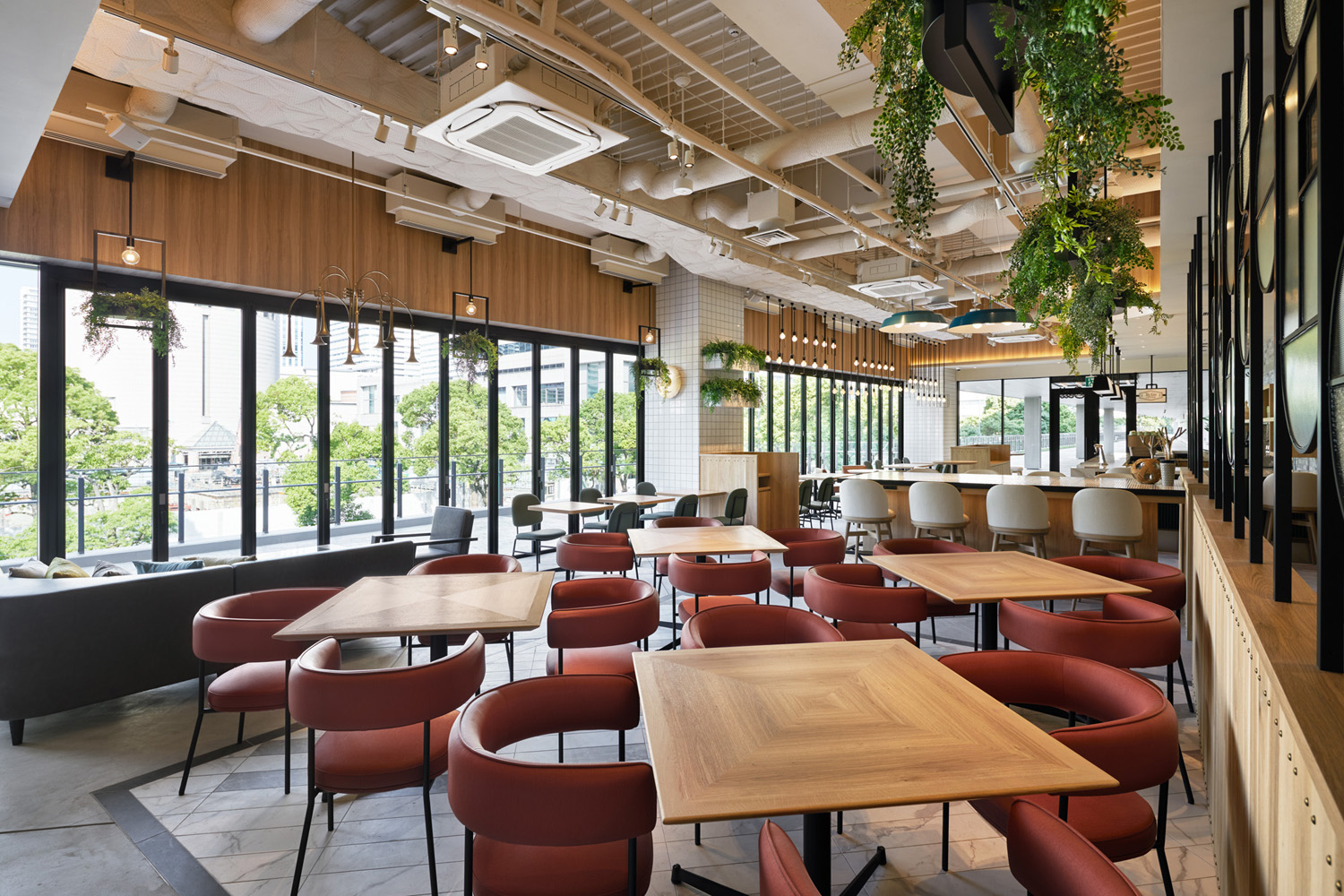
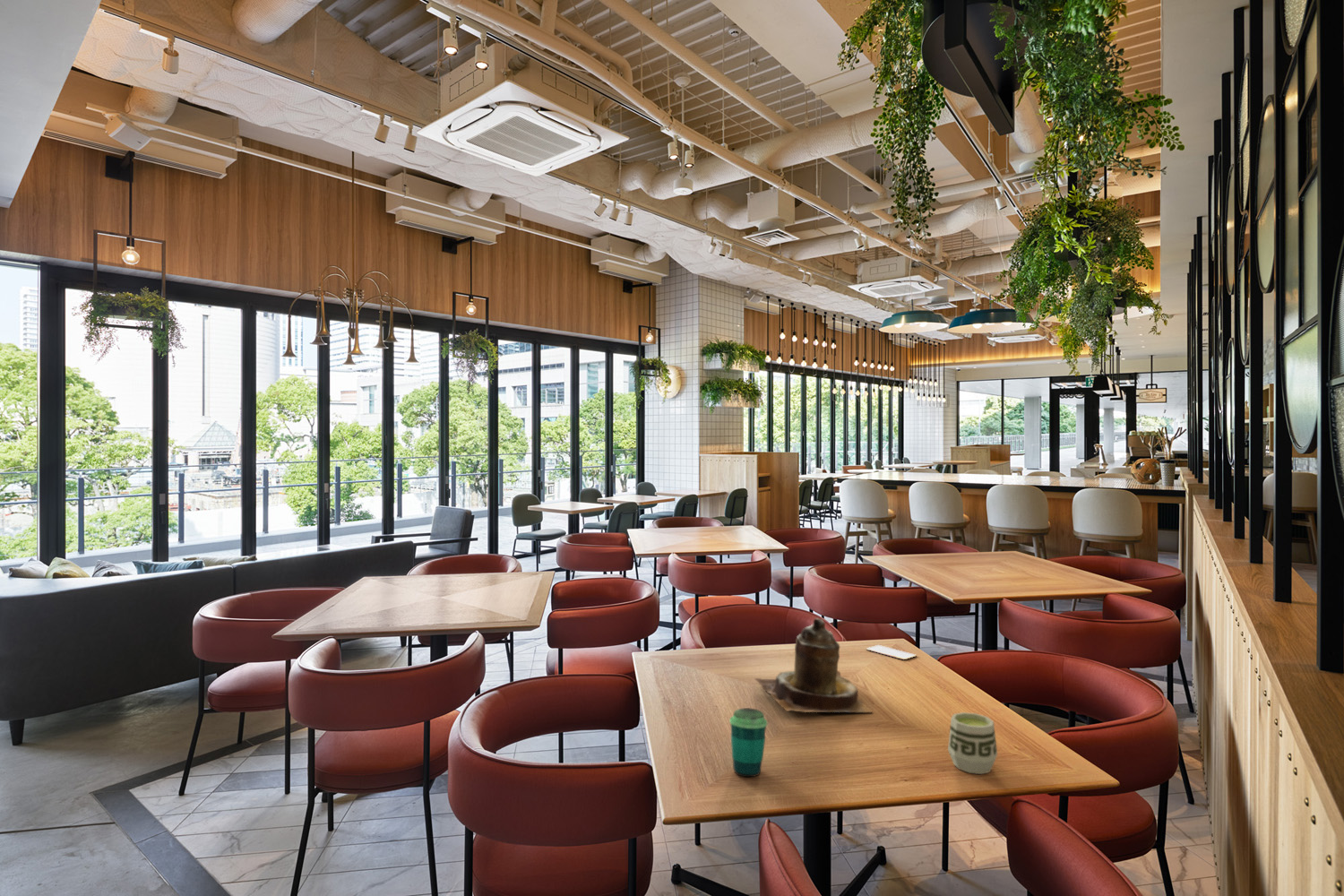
+ cup [728,707,768,778]
+ teapot [754,617,874,713]
+ smartphone [866,644,918,661]
+ cup [947,711,998,775]
